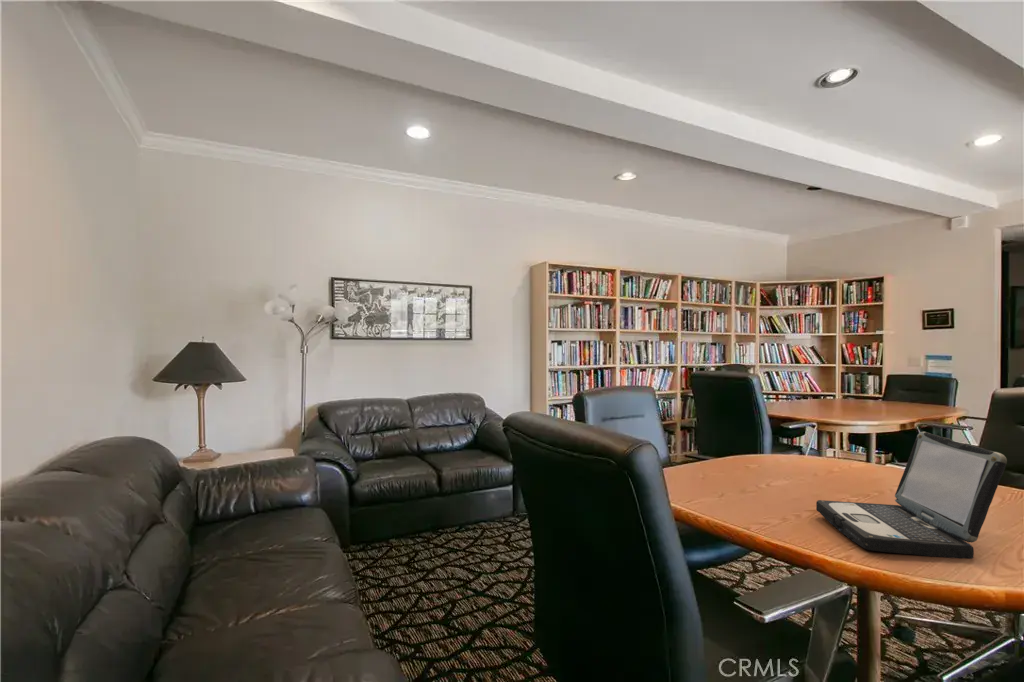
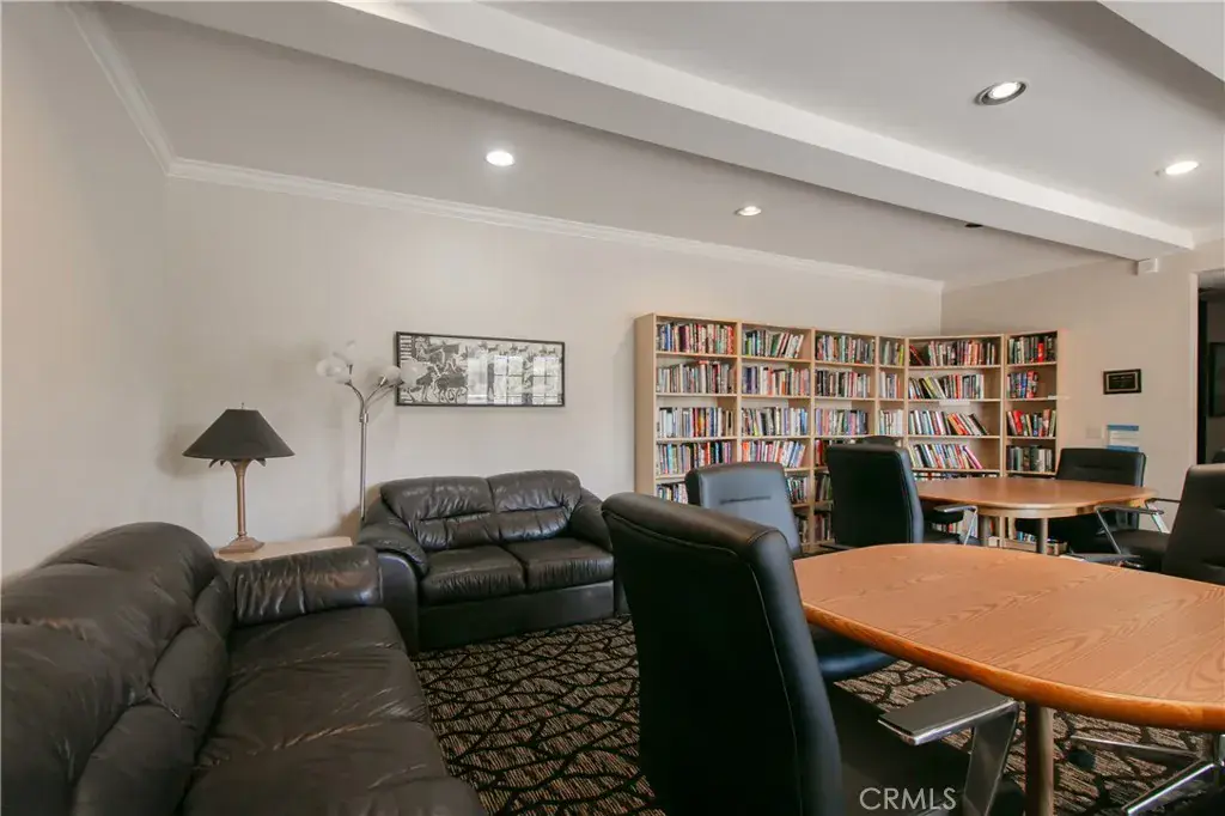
- laptop [815,431,1008,560]
